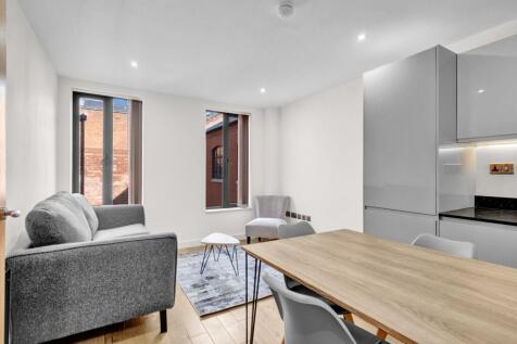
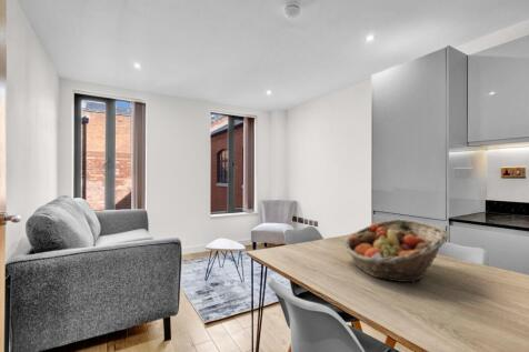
+ fruit basket [342,219,449,284]
